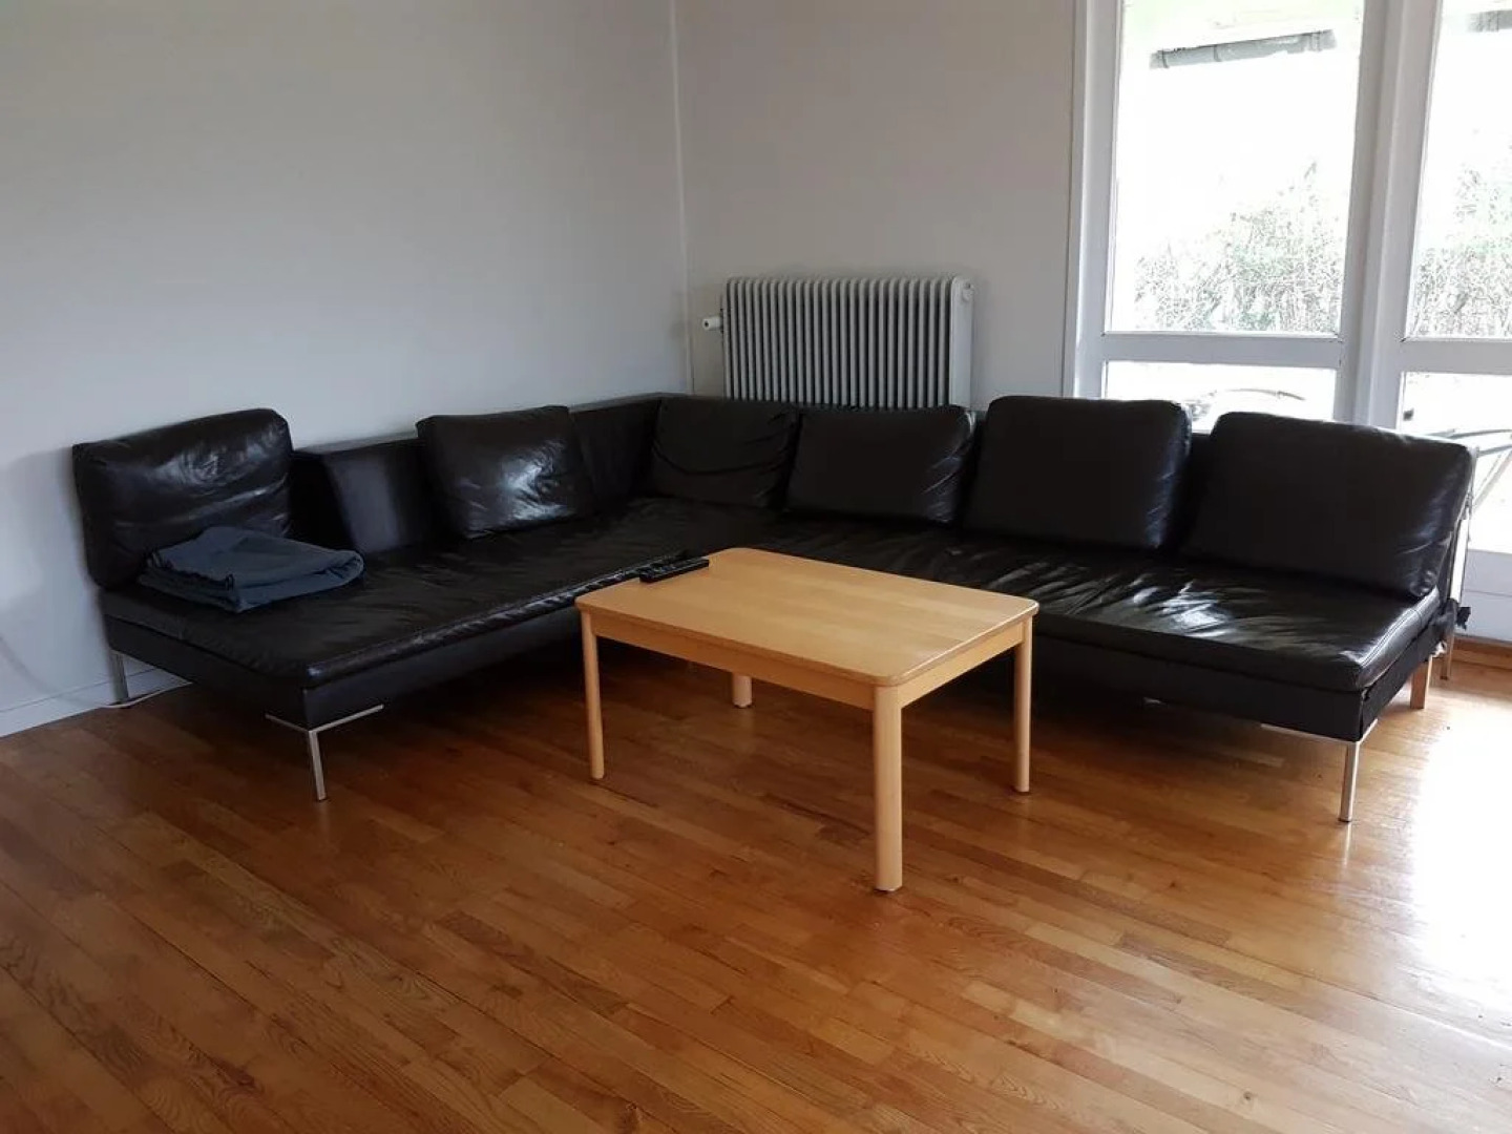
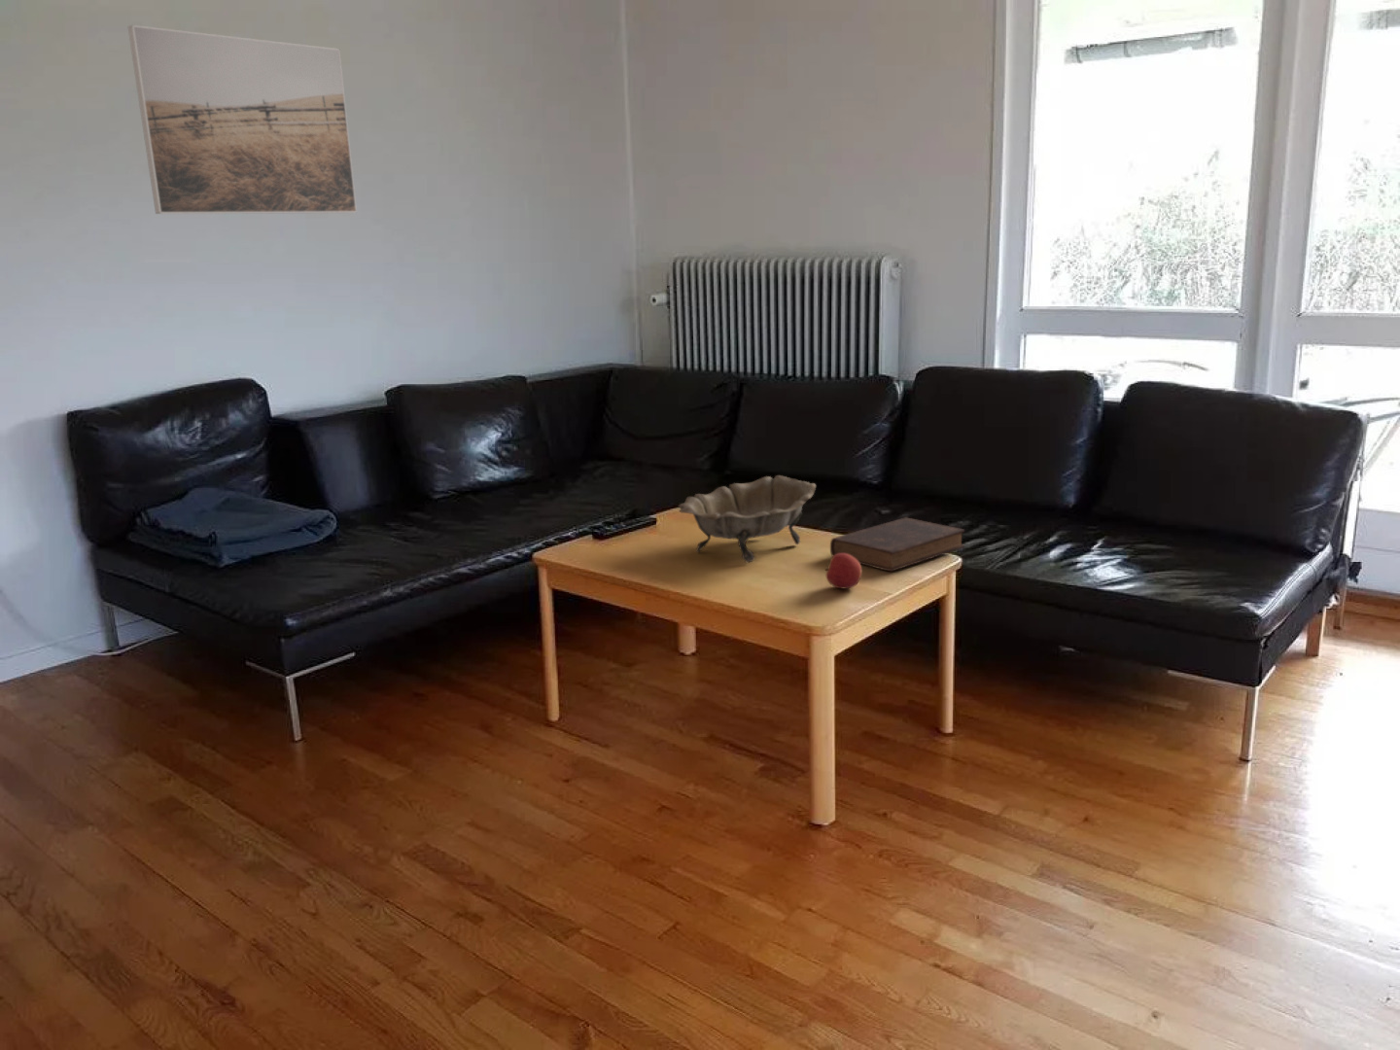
+ decorative bowl [678,474,817,564]
+ apple [825,554,862,589]
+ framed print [128,24,358,215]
+ book [829,516,966,572]
